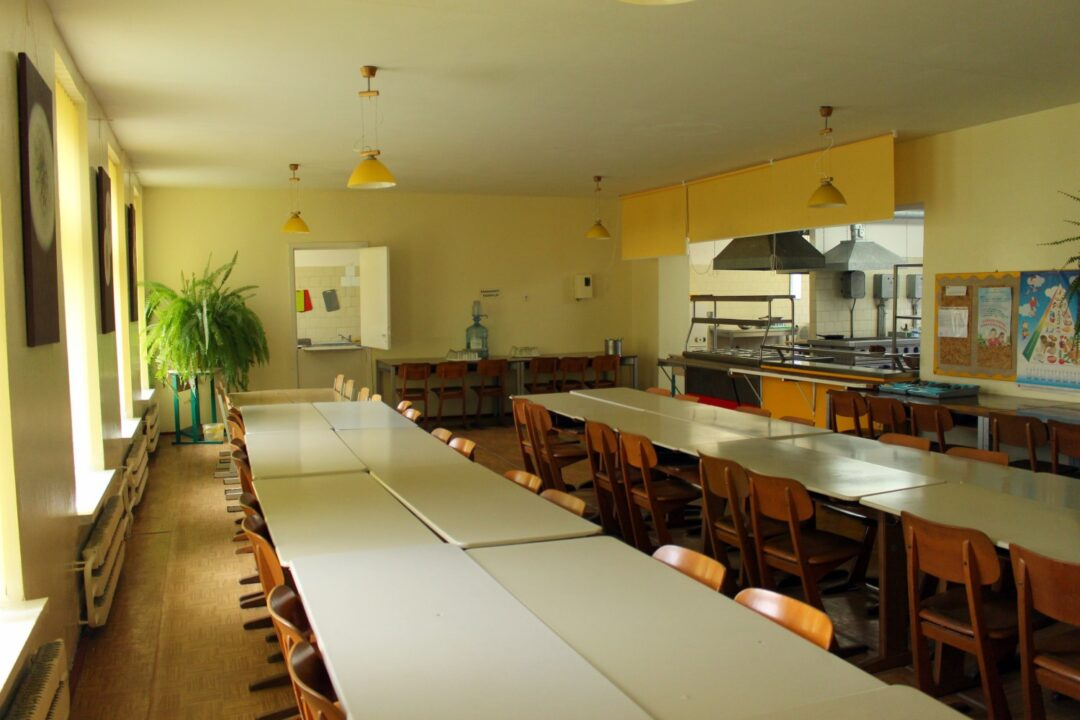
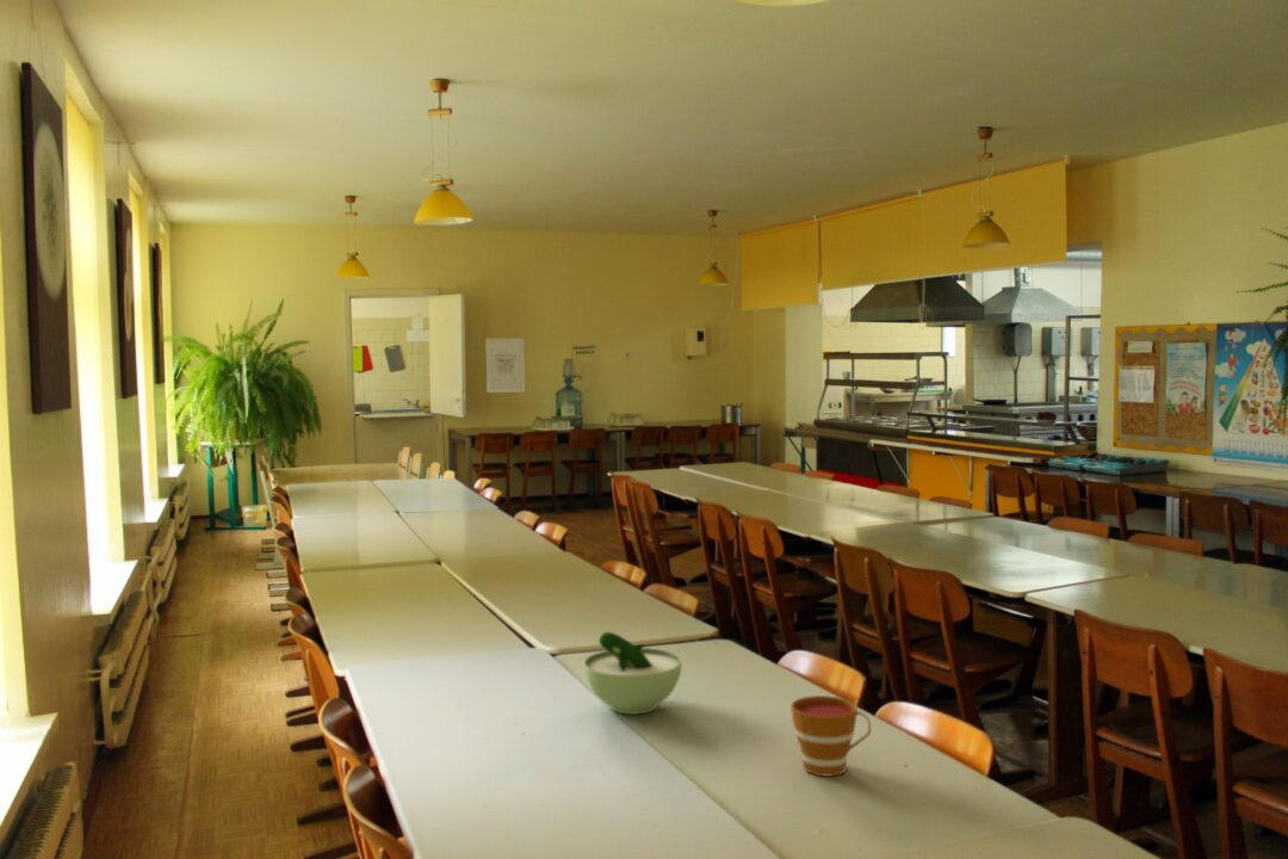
+ cup [789,694,872,778]
+ wall art [484,338,526,394]
+ soup bowl [583,631,683,715]
